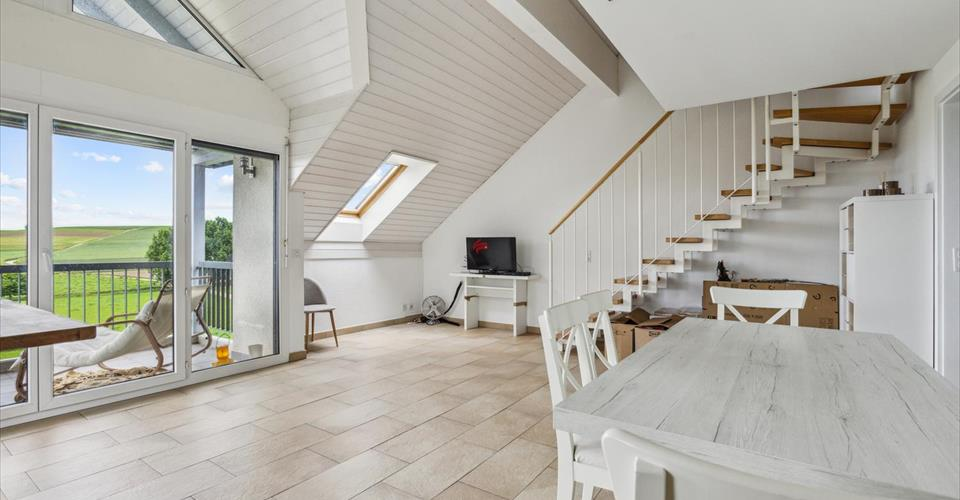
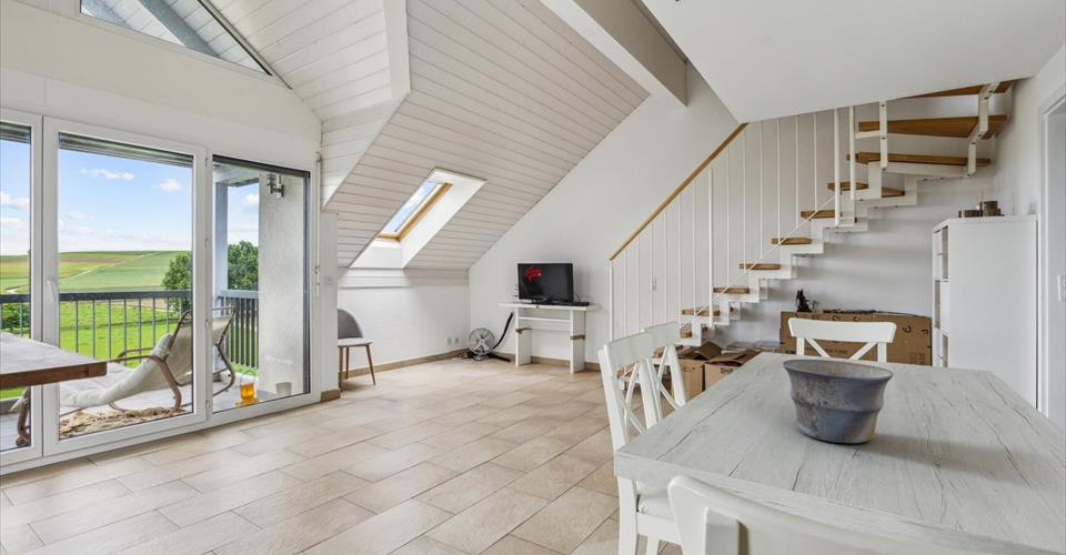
+ bowl [782,359,895,444]
